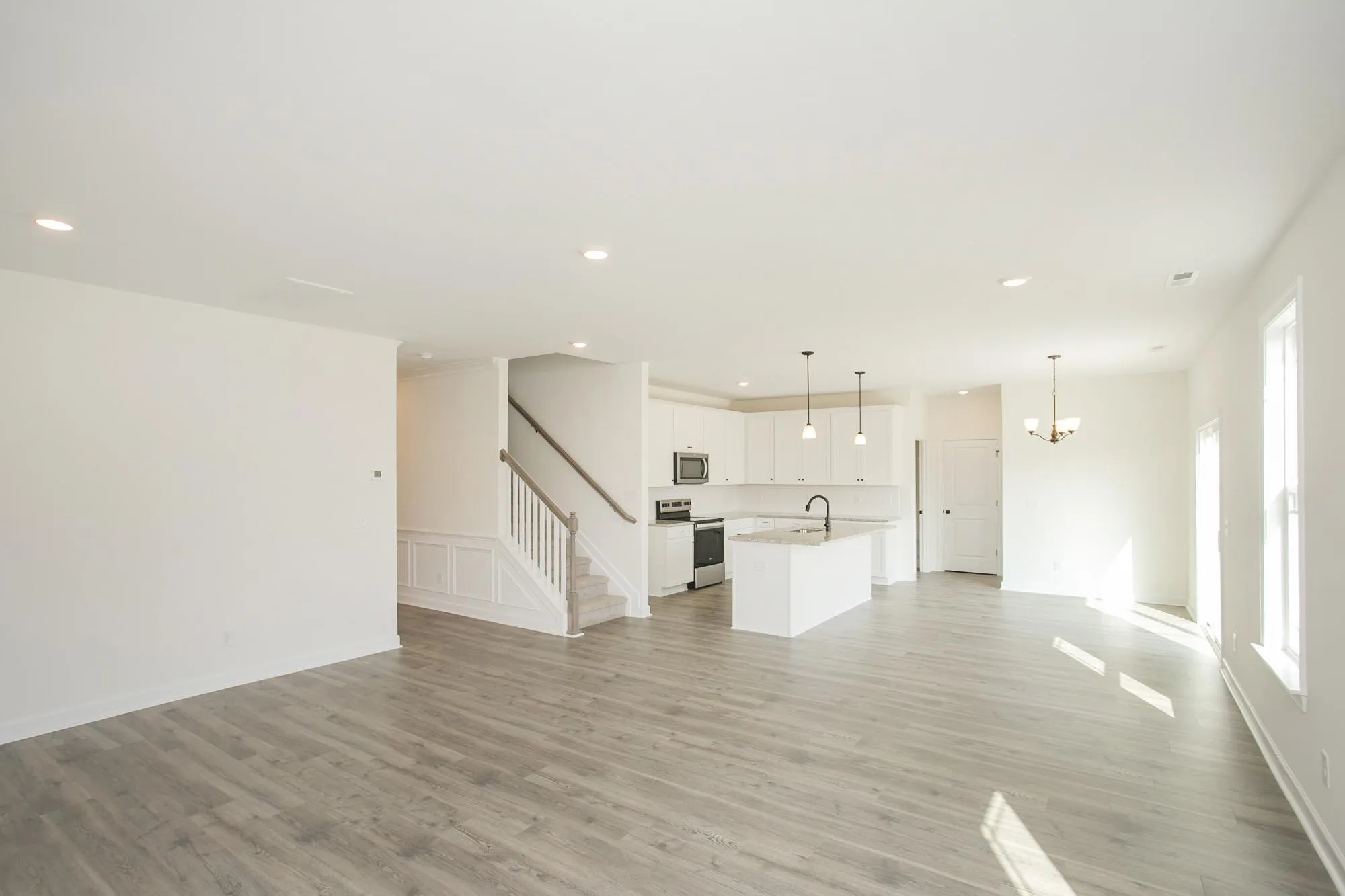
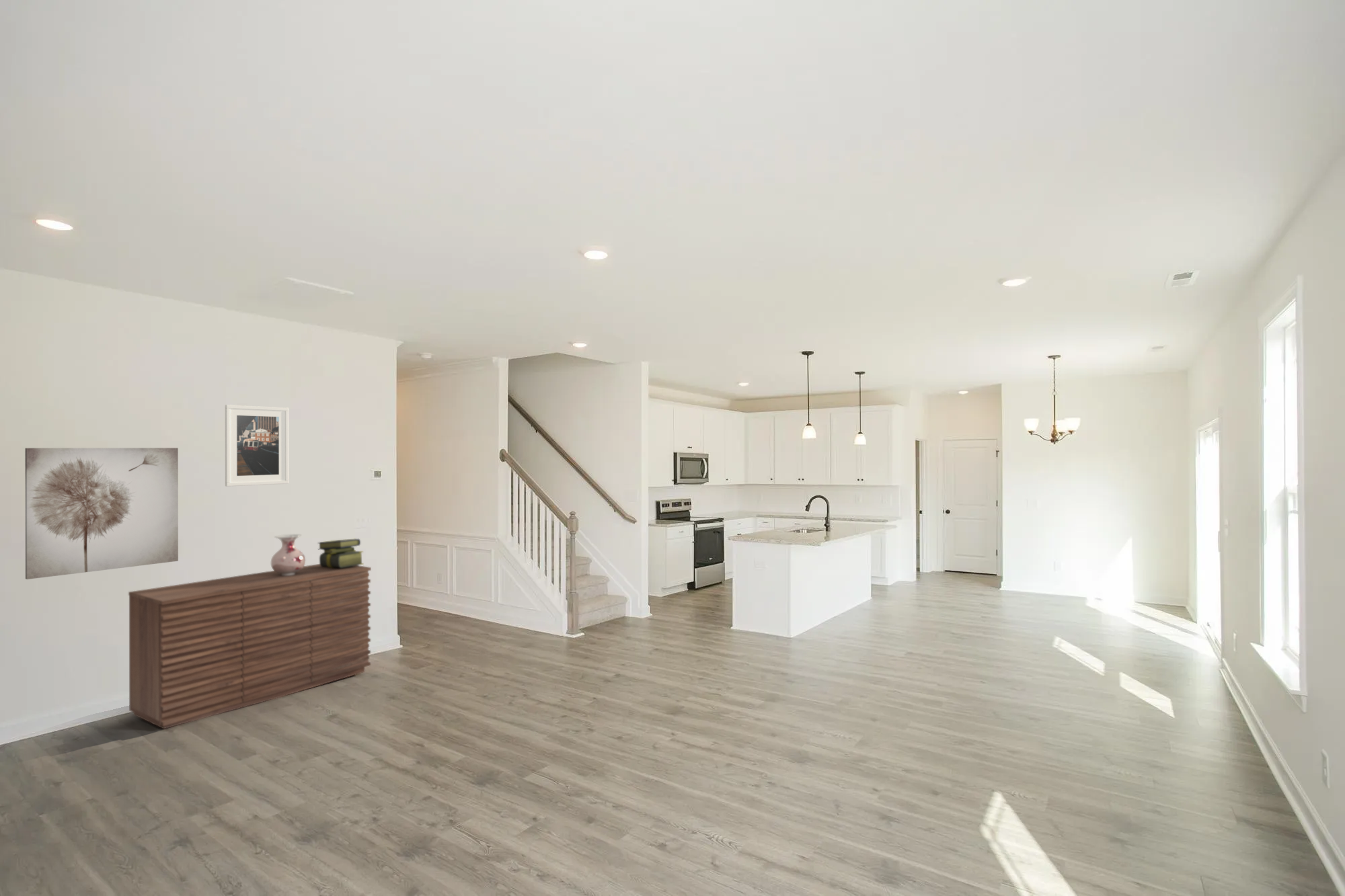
+ vase [270,534,306,575]
+ wall art [24,447,179,580]
+ stack of books [317,538,364,568]
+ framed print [225,404,289,487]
+ sideboard [128,563,372,729]
